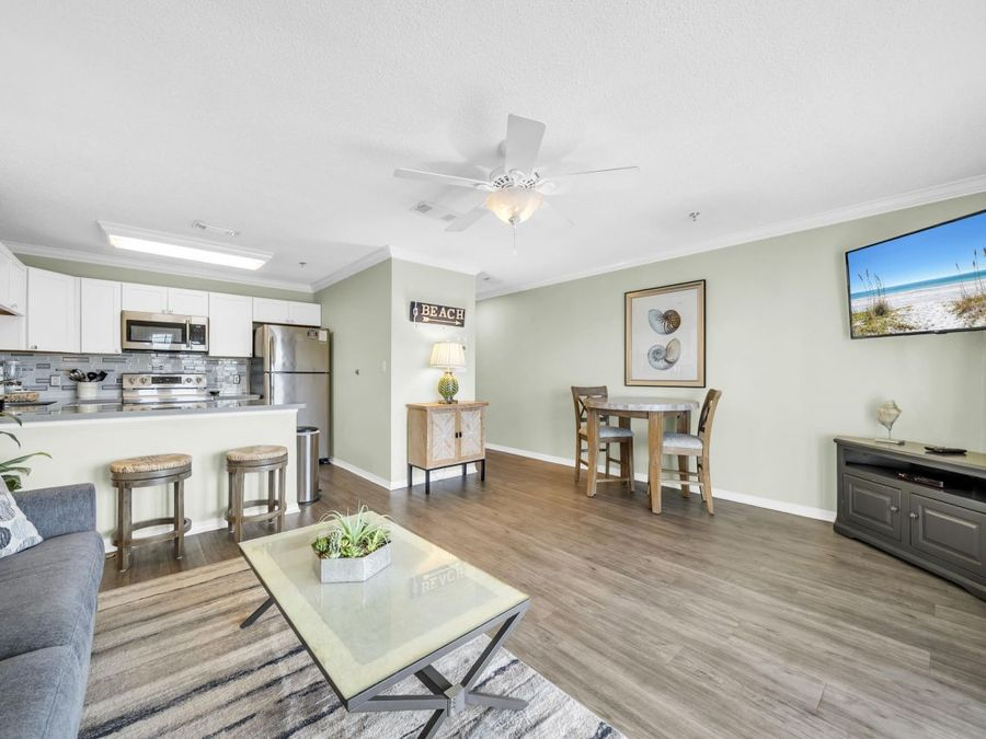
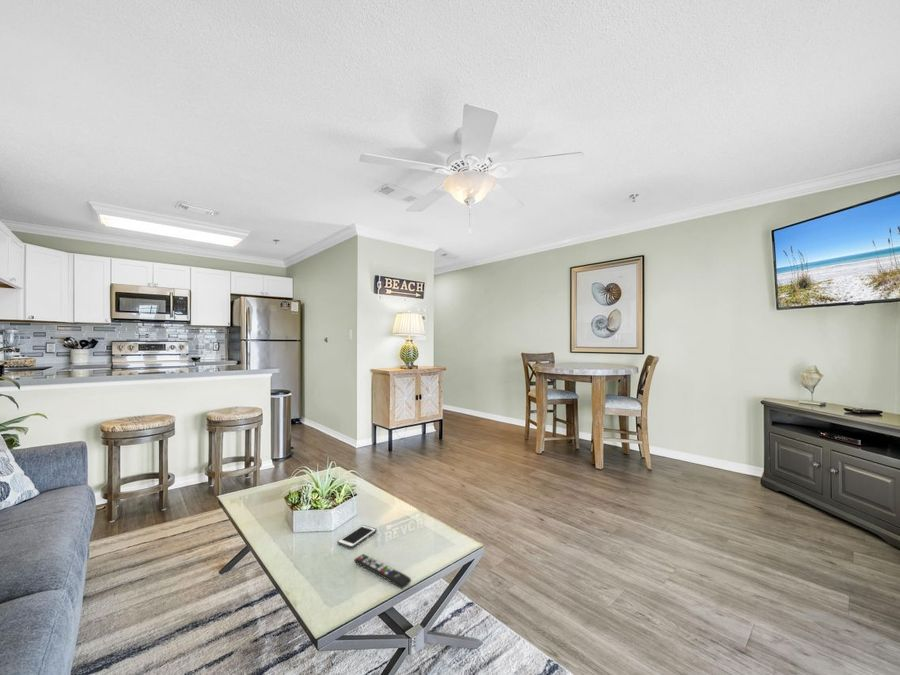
+ remote control [353,553,412,590]
+ cell phone [336,524,377,549]
